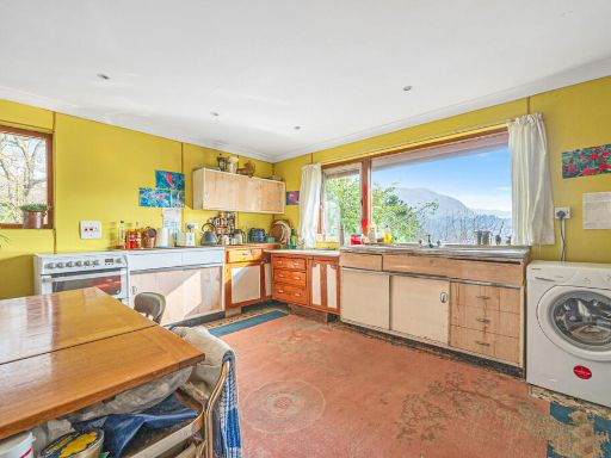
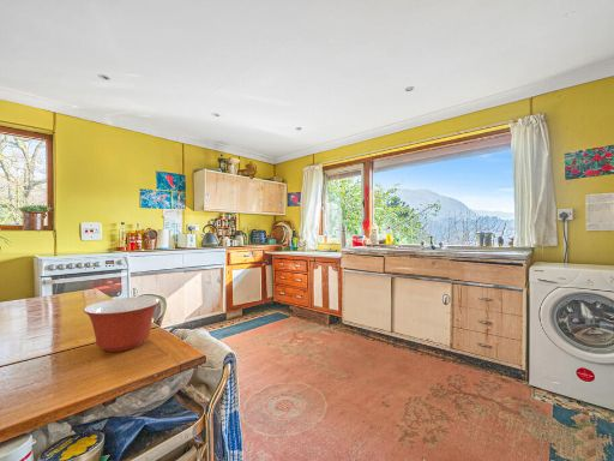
+ mixing bowl [83,295,161,353]
